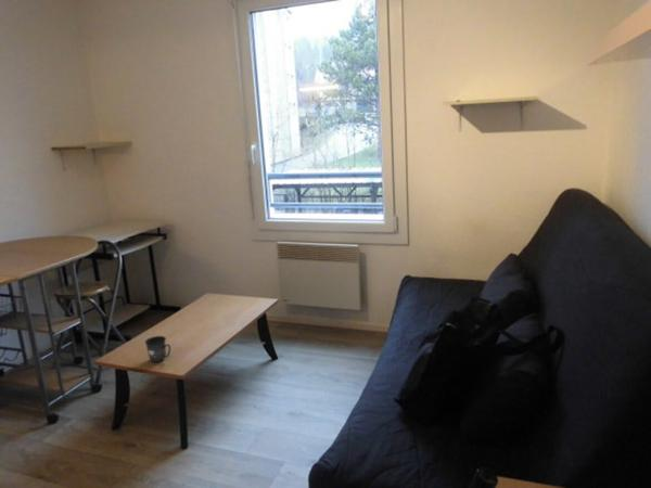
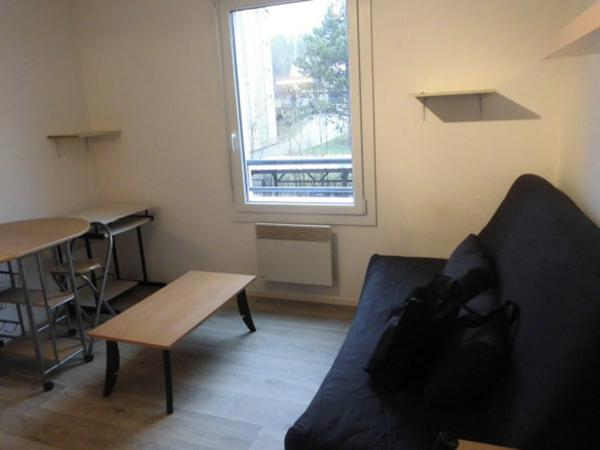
- mug [144,335,171,363]
